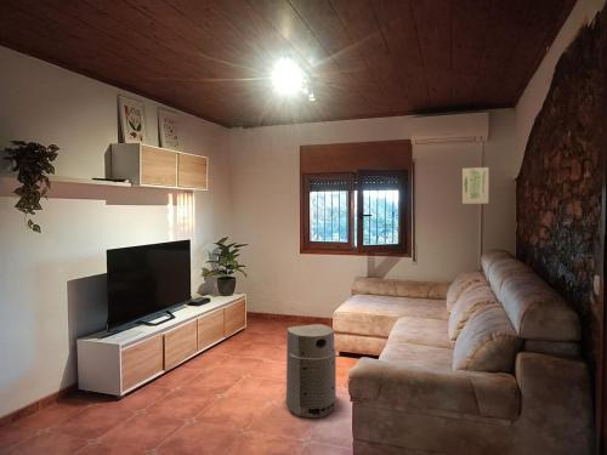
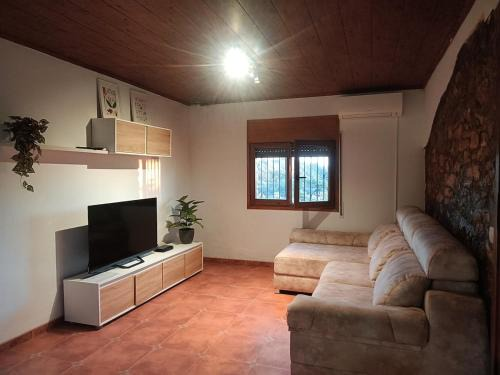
- wall art [461,166,490,205]
- air purifier [285,324,337,419]
